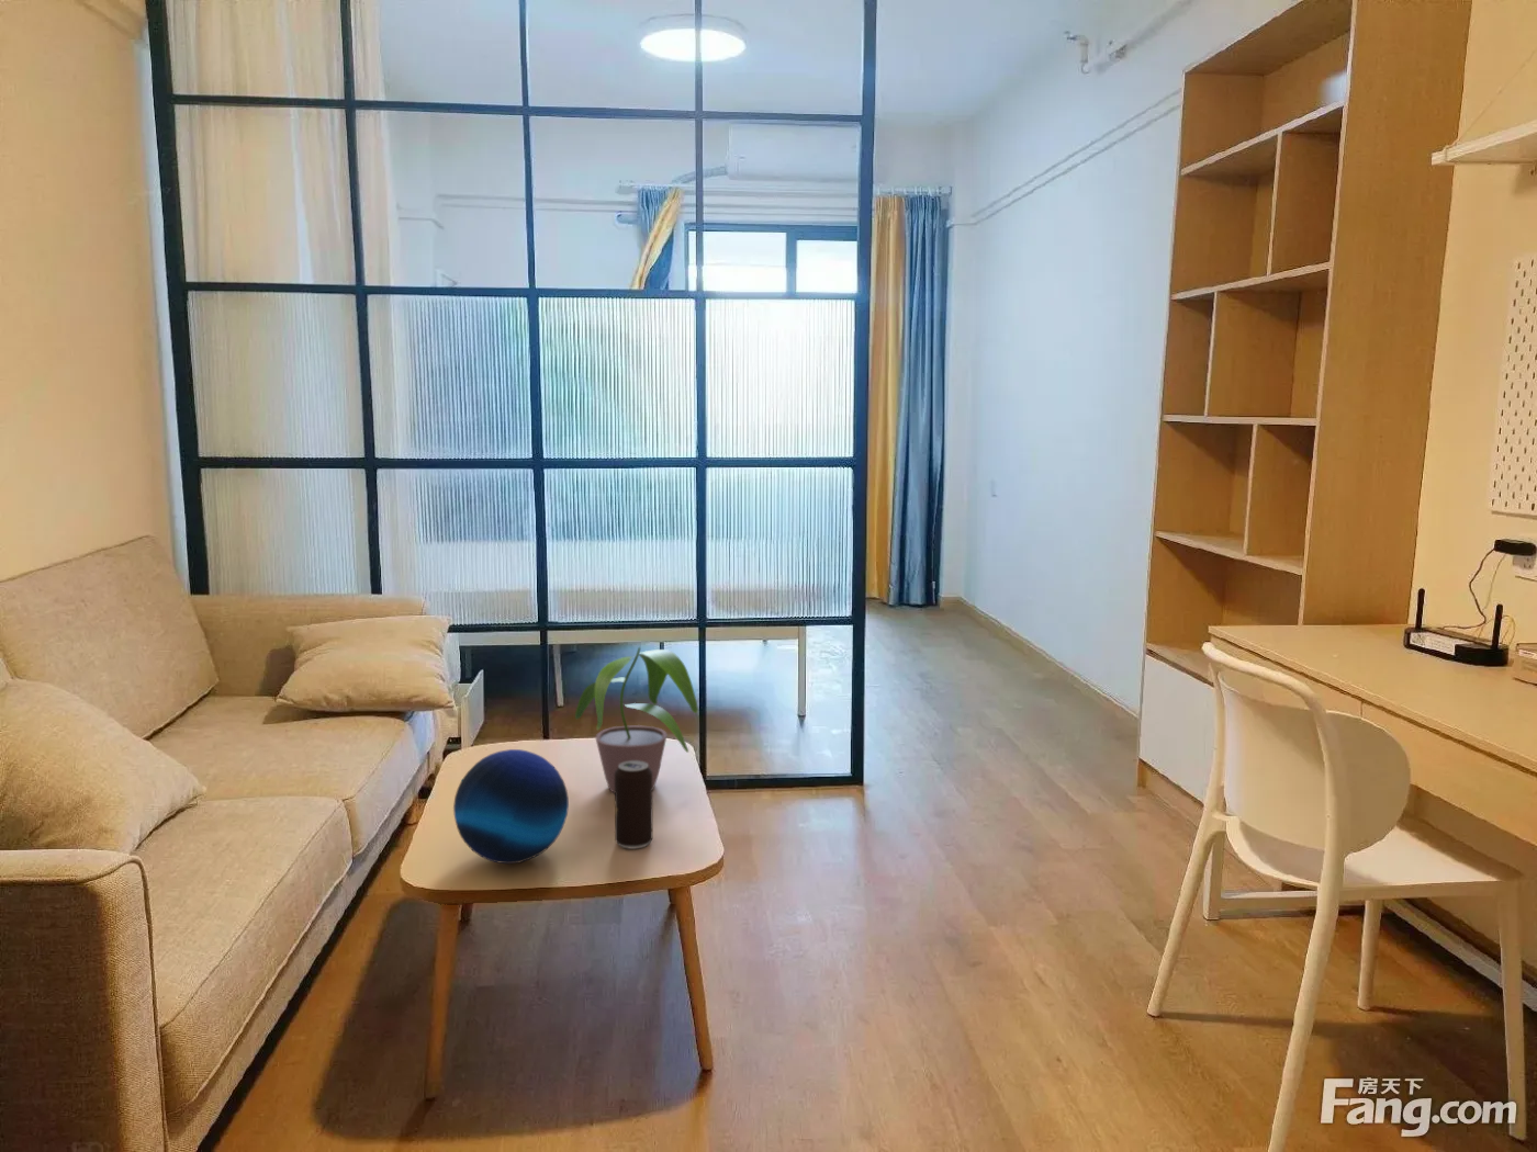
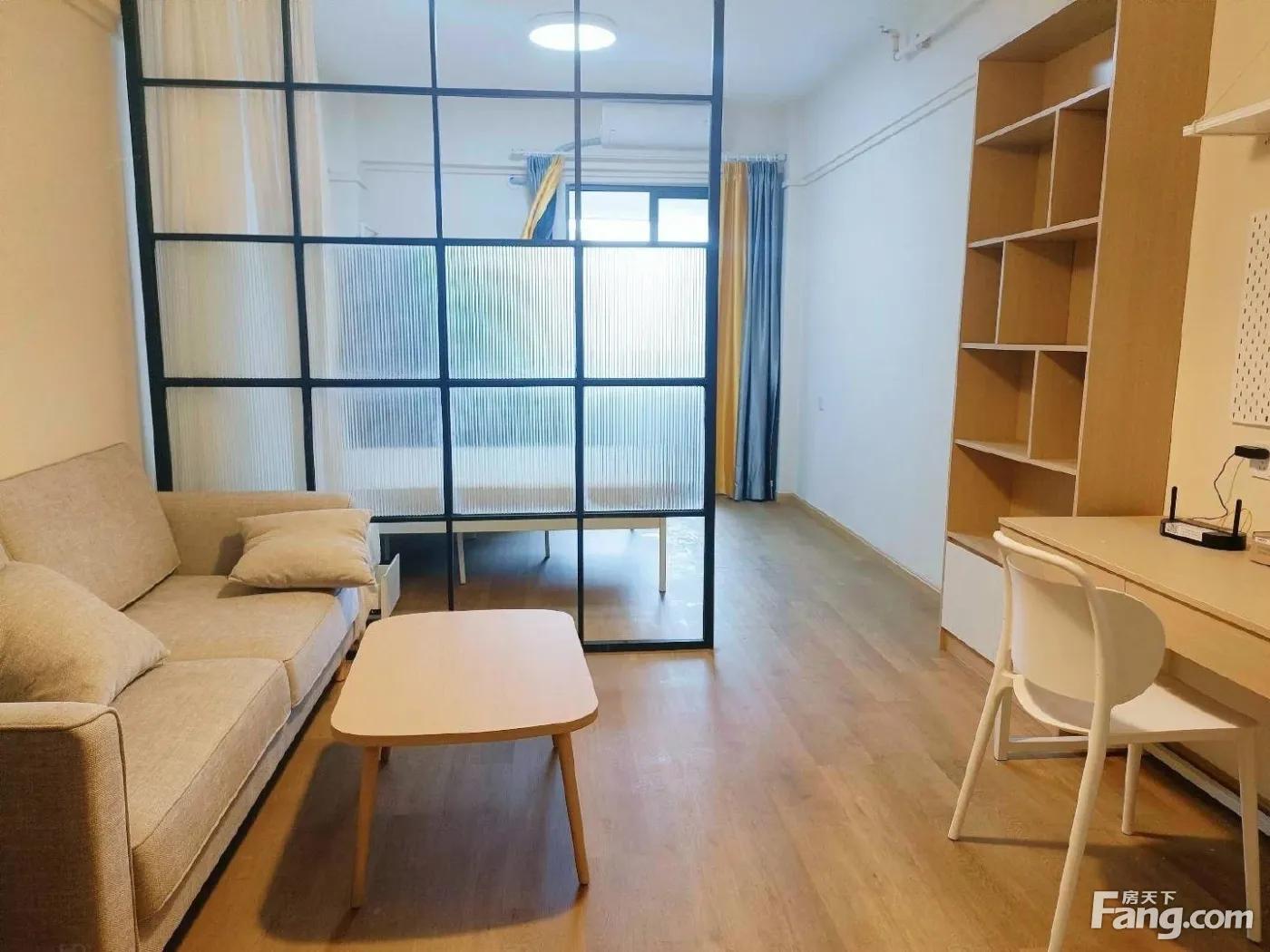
- beverage can [614,760,654,851]
- decorative orb [453,748,570,864]
- potted plant [574,646,700,794]
